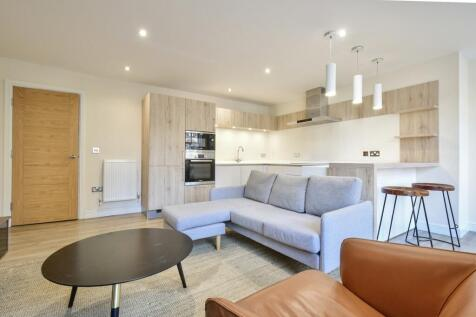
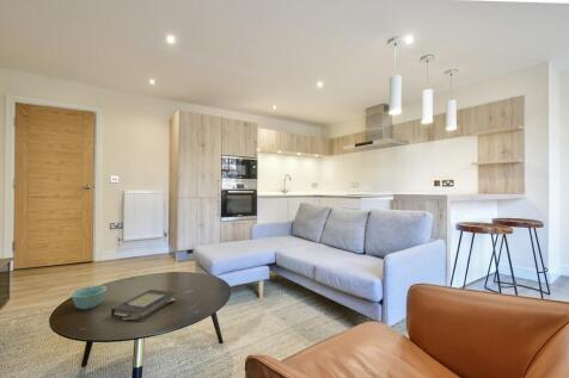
+ bowl [69,285,108,310]
+ book [110,289,177,323]
